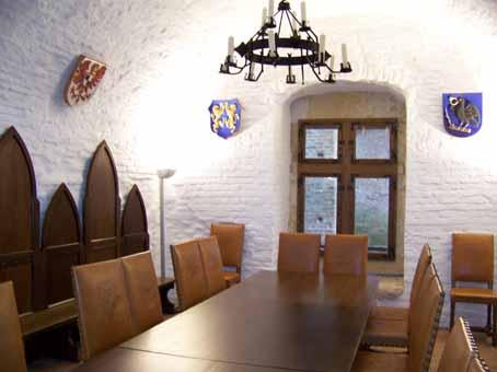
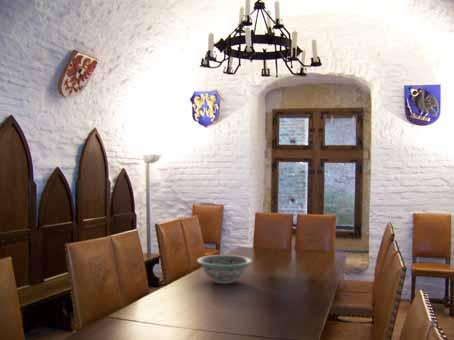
+ decorative bowl [196,254,253,285]
